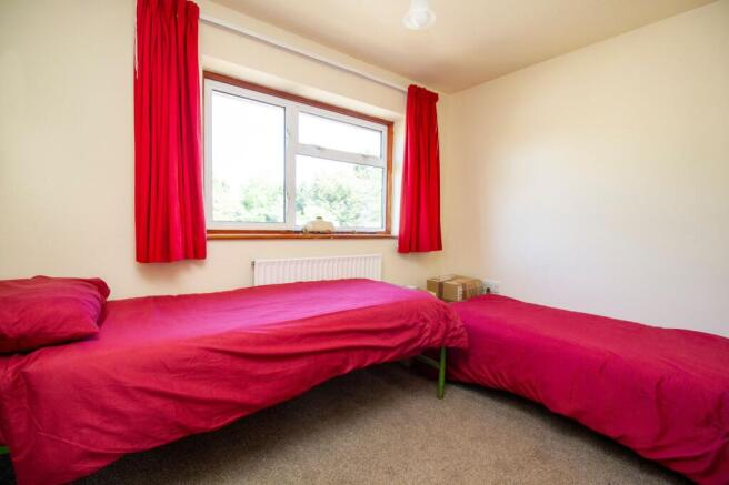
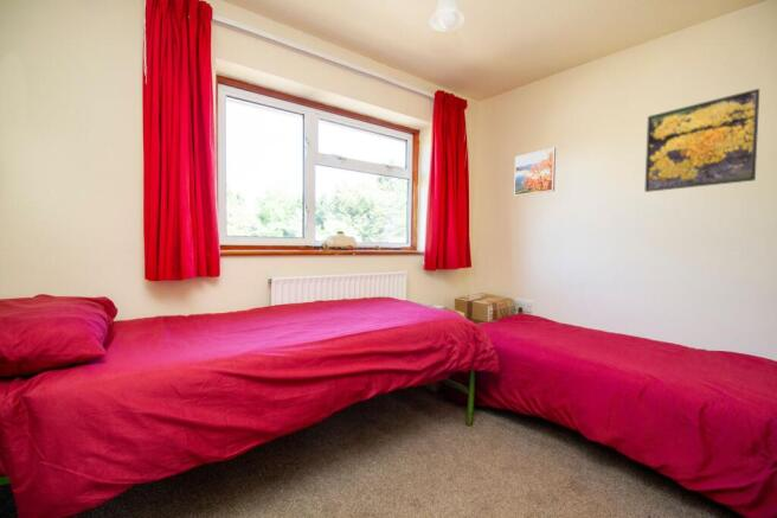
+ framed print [513,147,557,197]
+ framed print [643,88,760,193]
